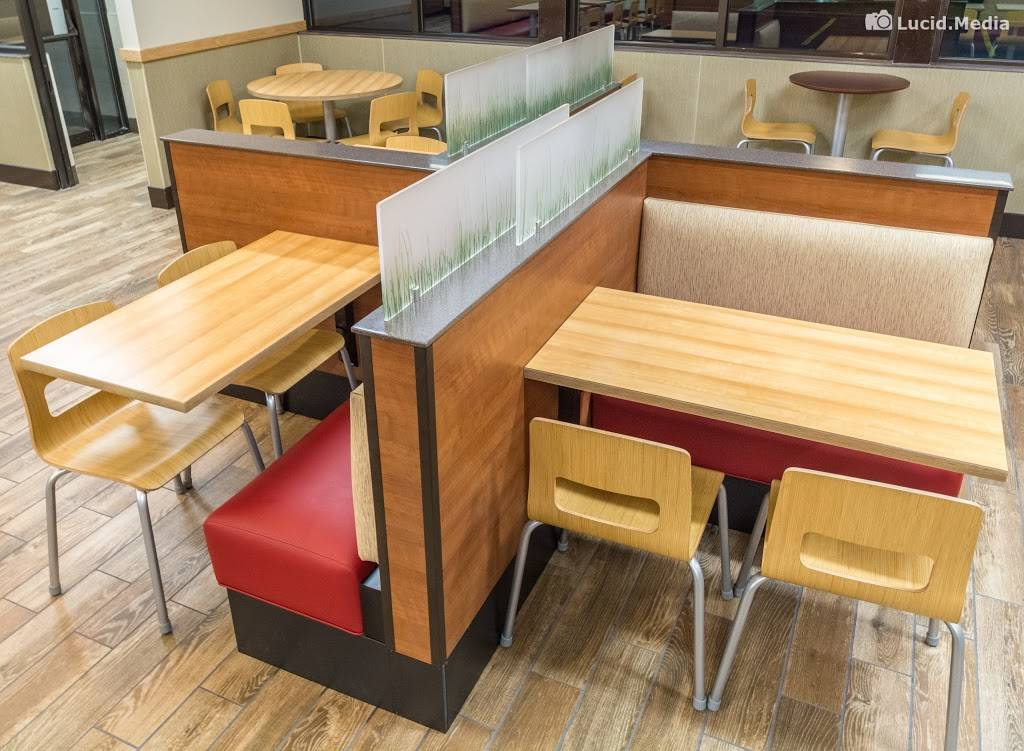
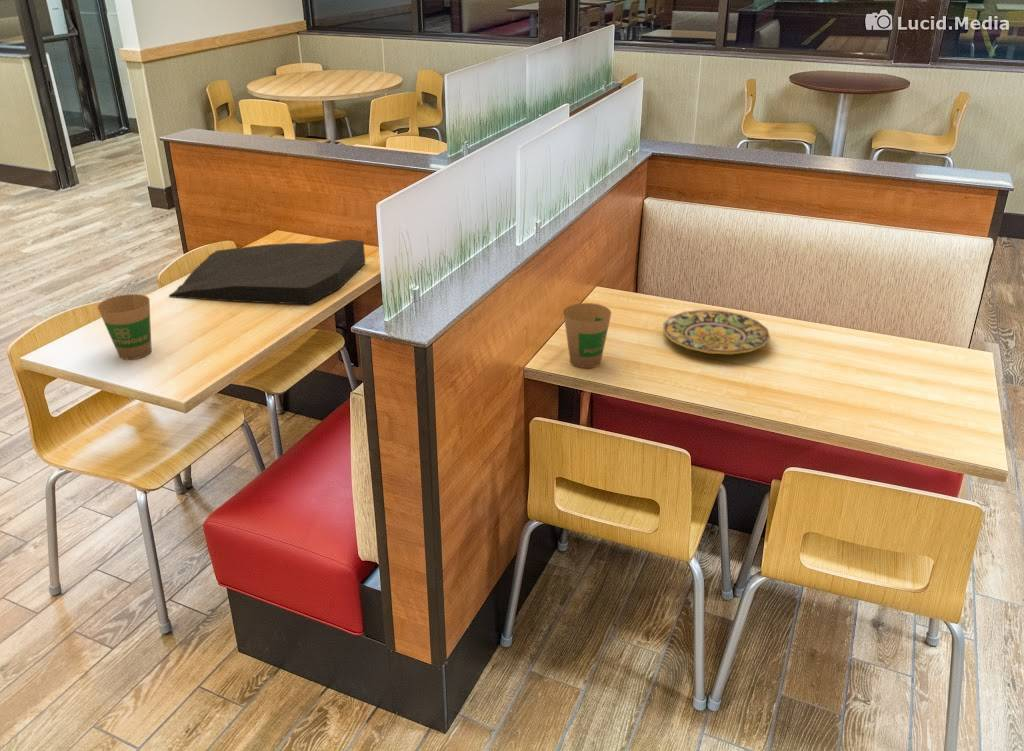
+ plate [662,309,771,355]
+ paper cup [97,293,153,360]
+ paper cup [562,302,612,369]
+ tray [168,239,366,305]
